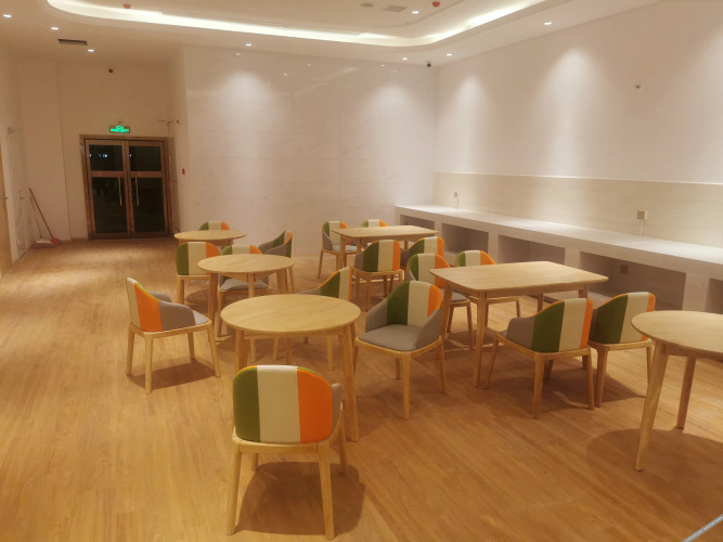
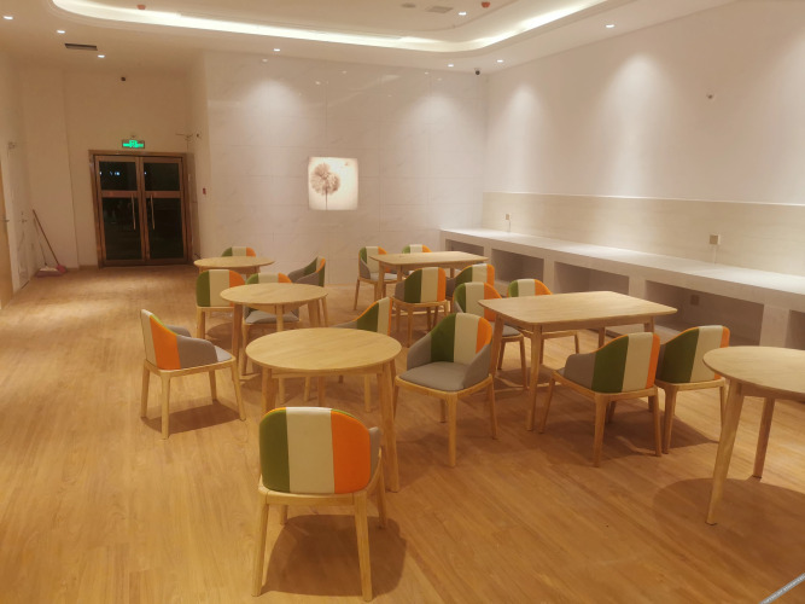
+ wall art [307,156,358,211]
